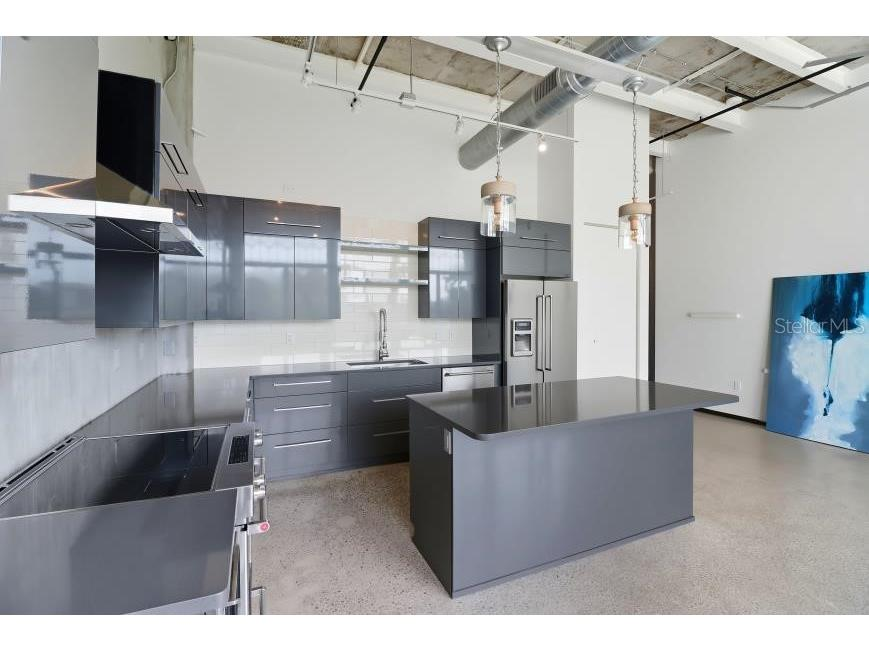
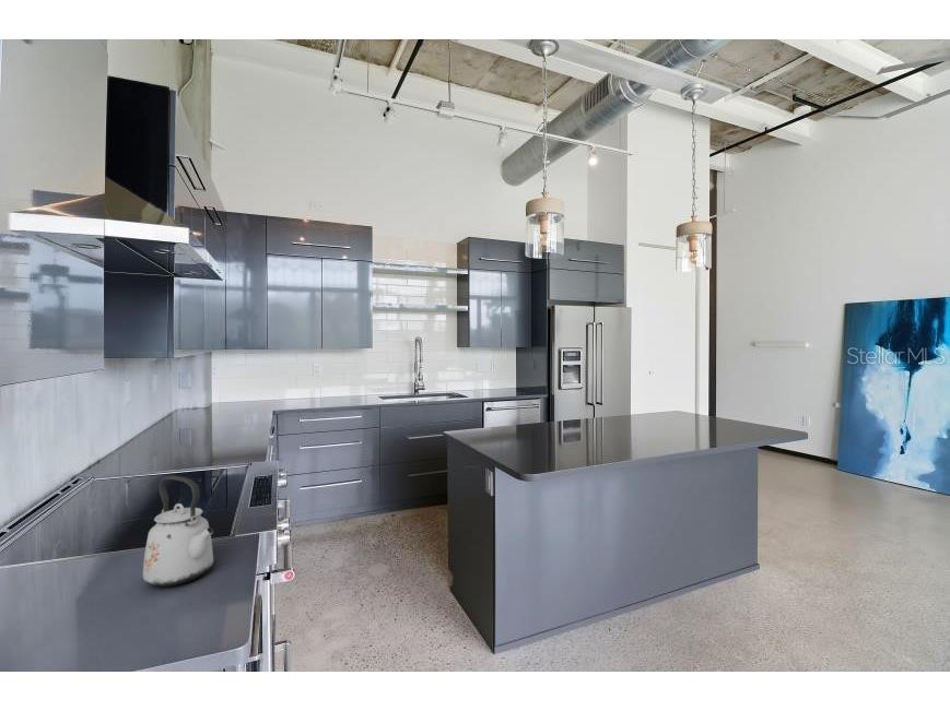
+ kettle [141,475,215,588]
